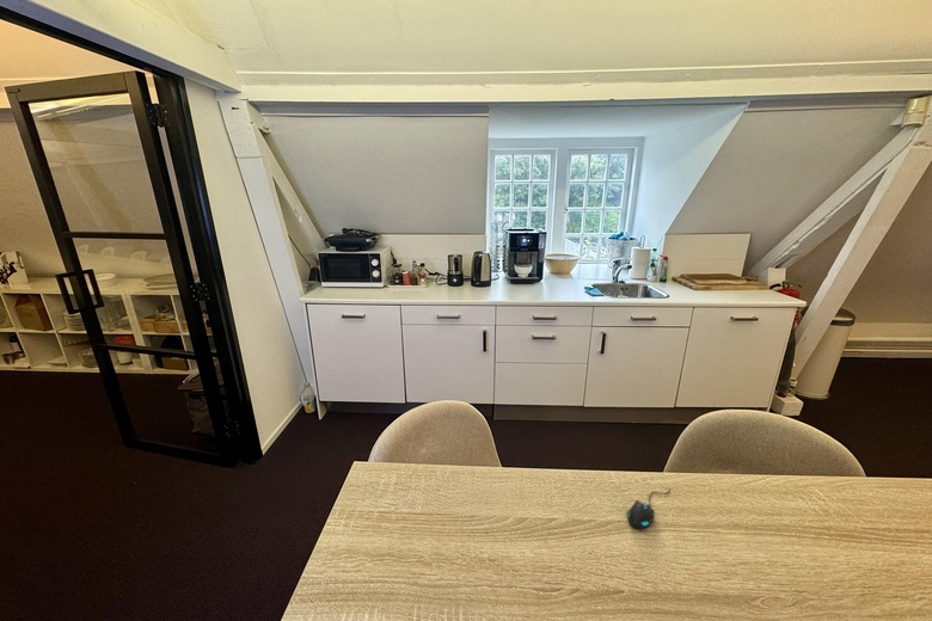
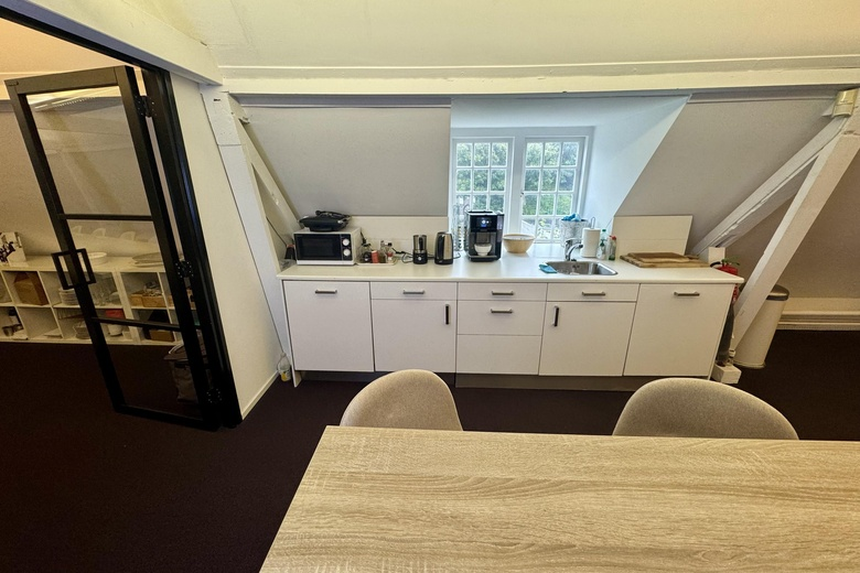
- mouse [626,487,672,530]
